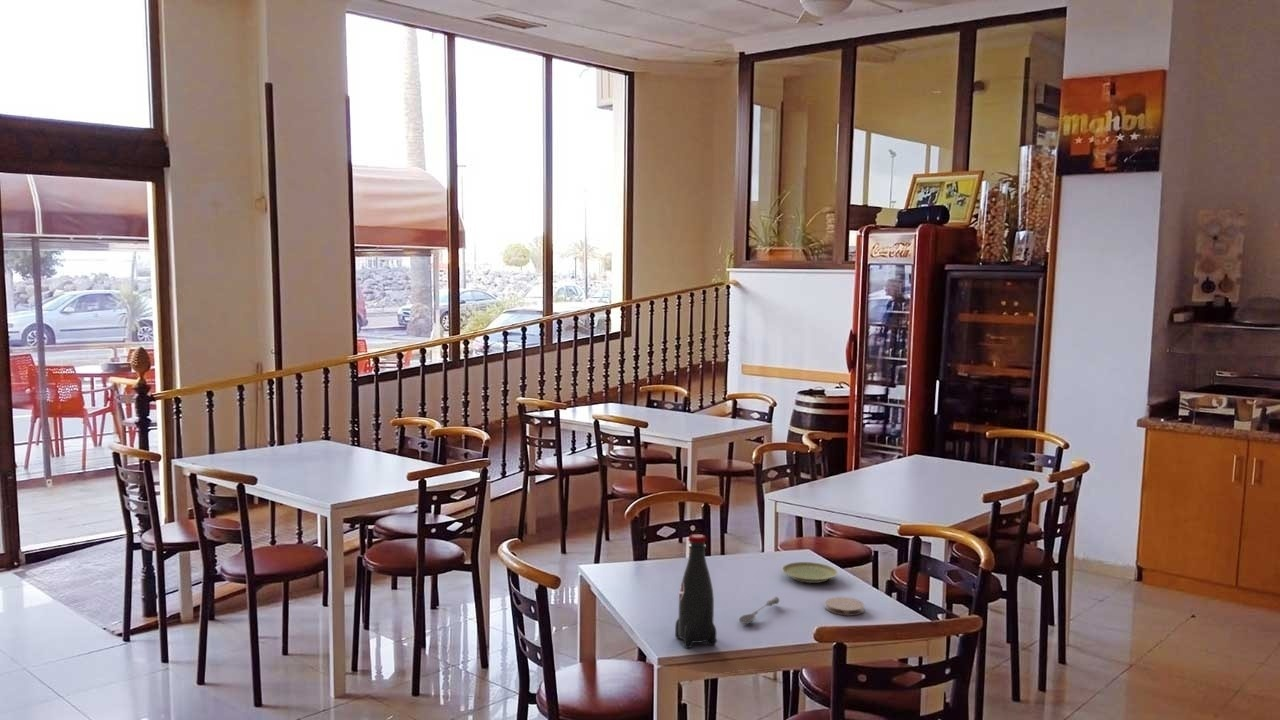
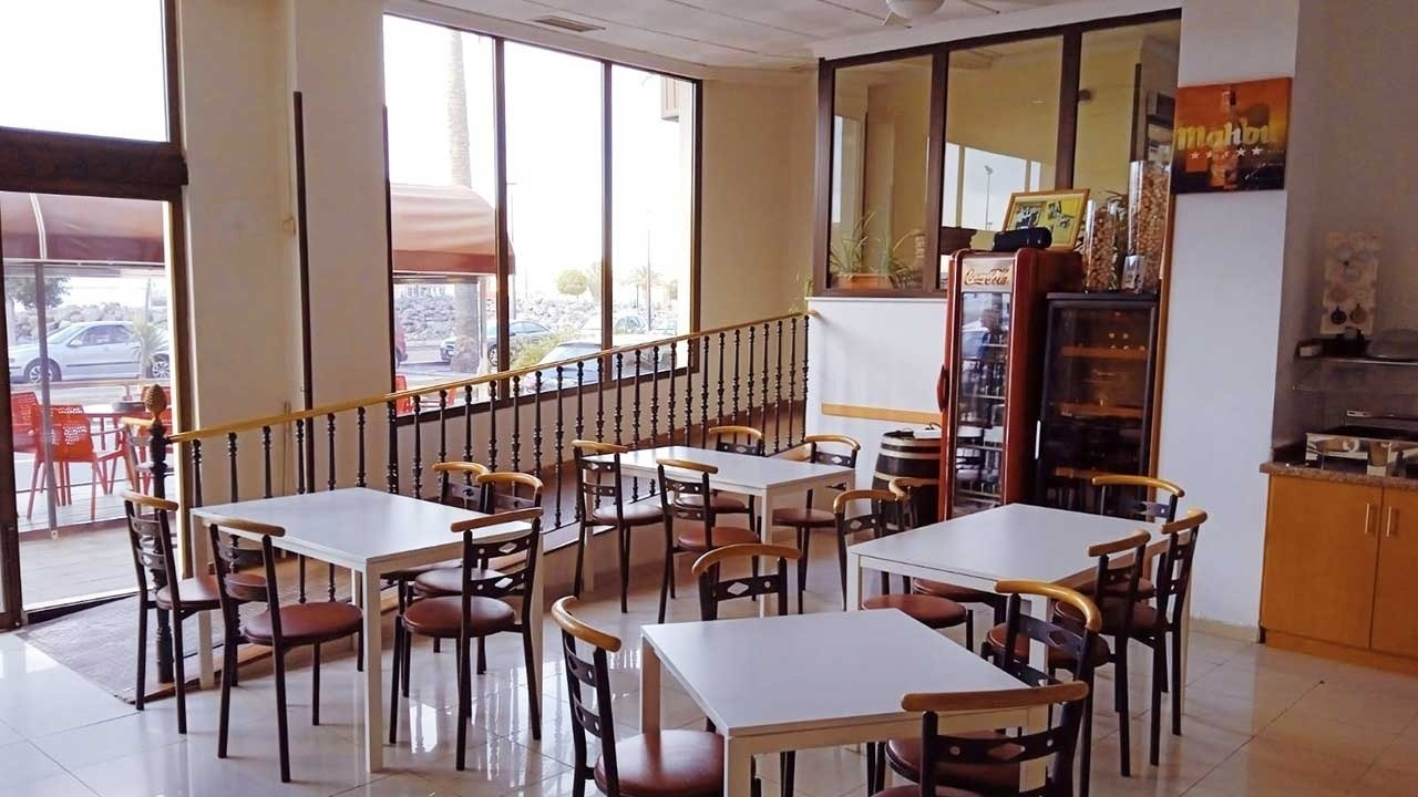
- soda bottle [674,533,717,649]
- coaster [824,596,865,616]
- soupspoon [738,595,780,625]
- plate [781,561,839,584]
